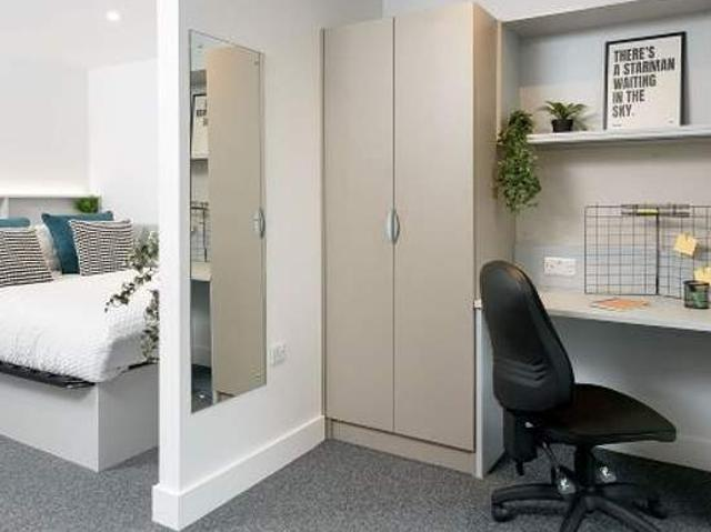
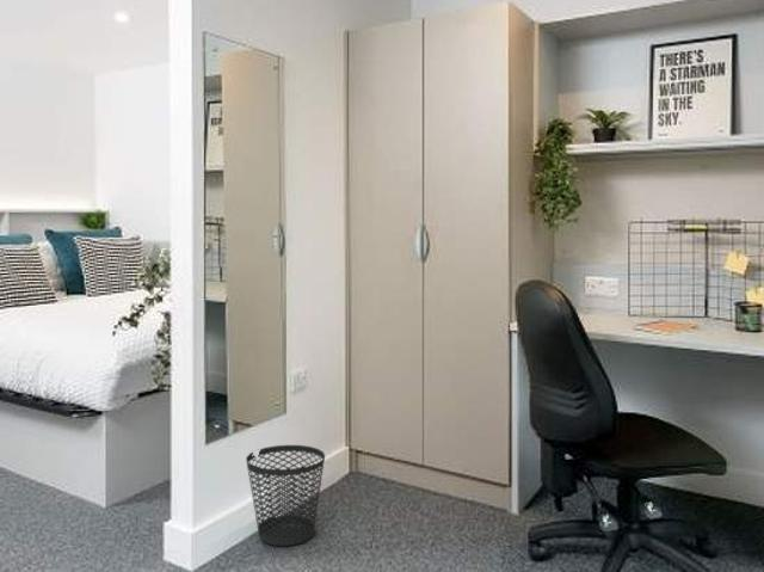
+ wastebasket [245,444,326,547]
